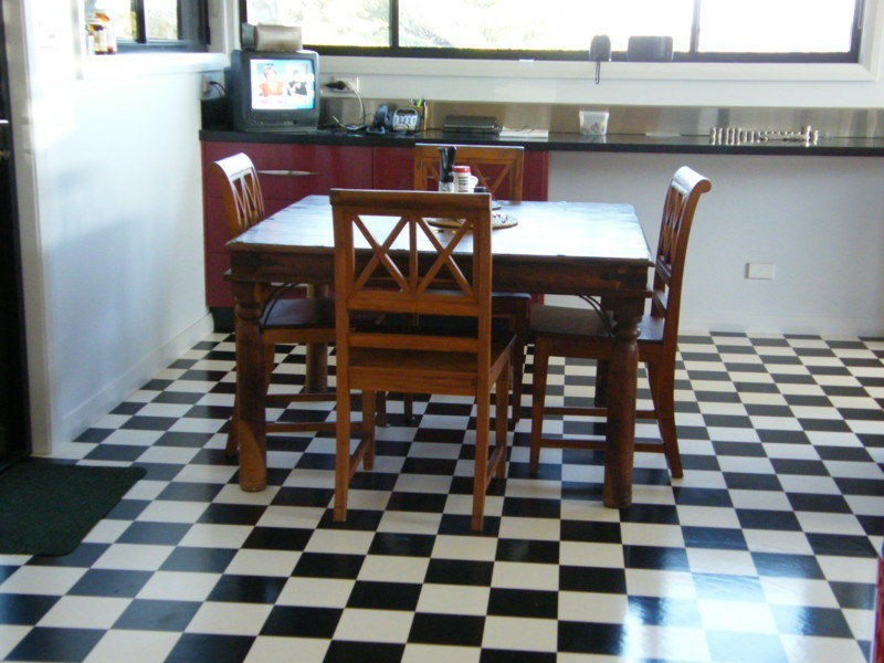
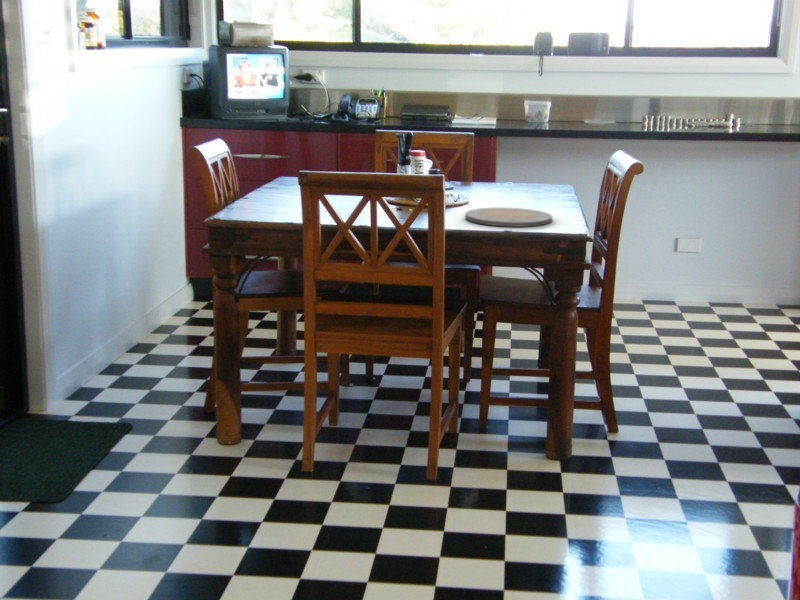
+ plate [464,207,553,228]
